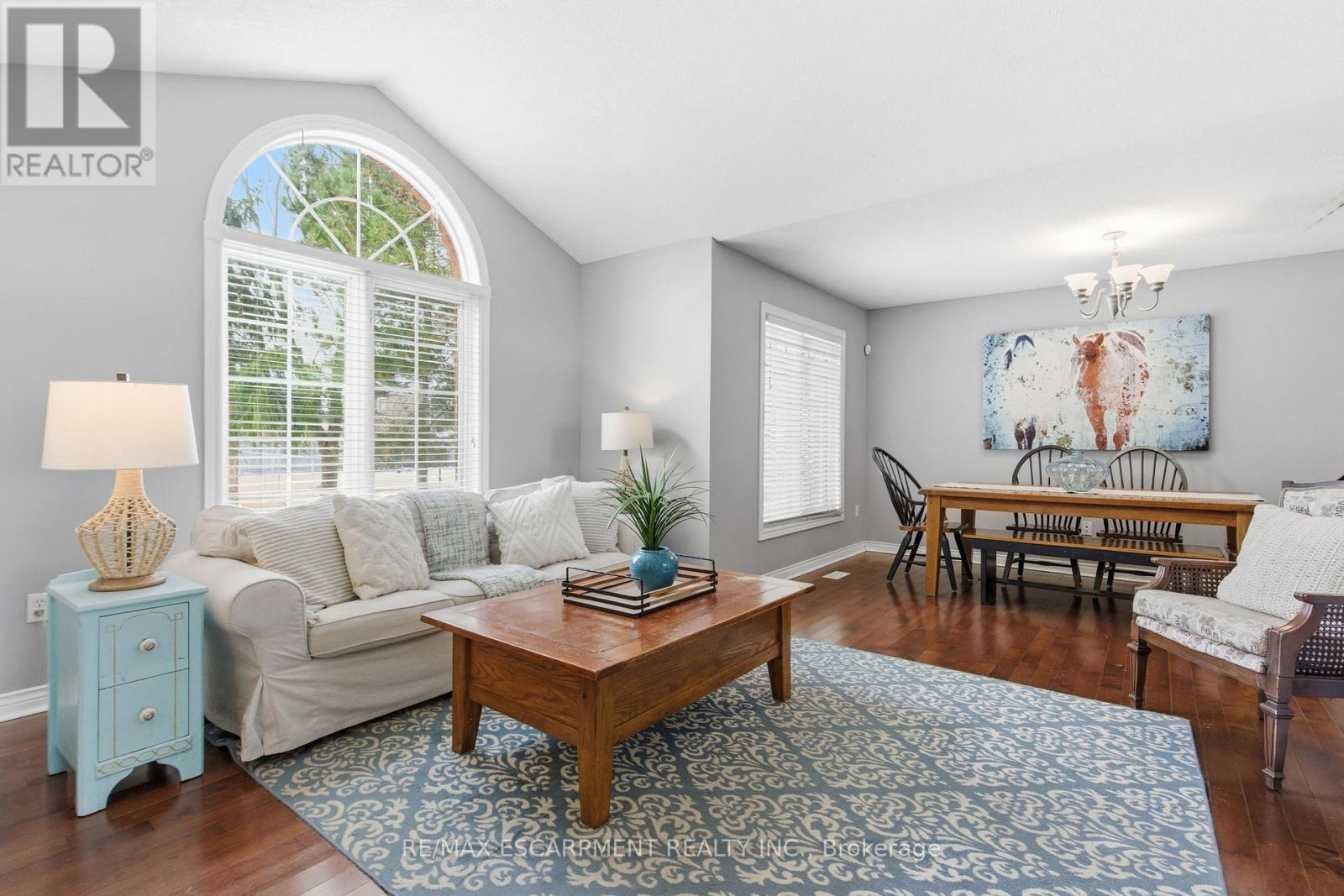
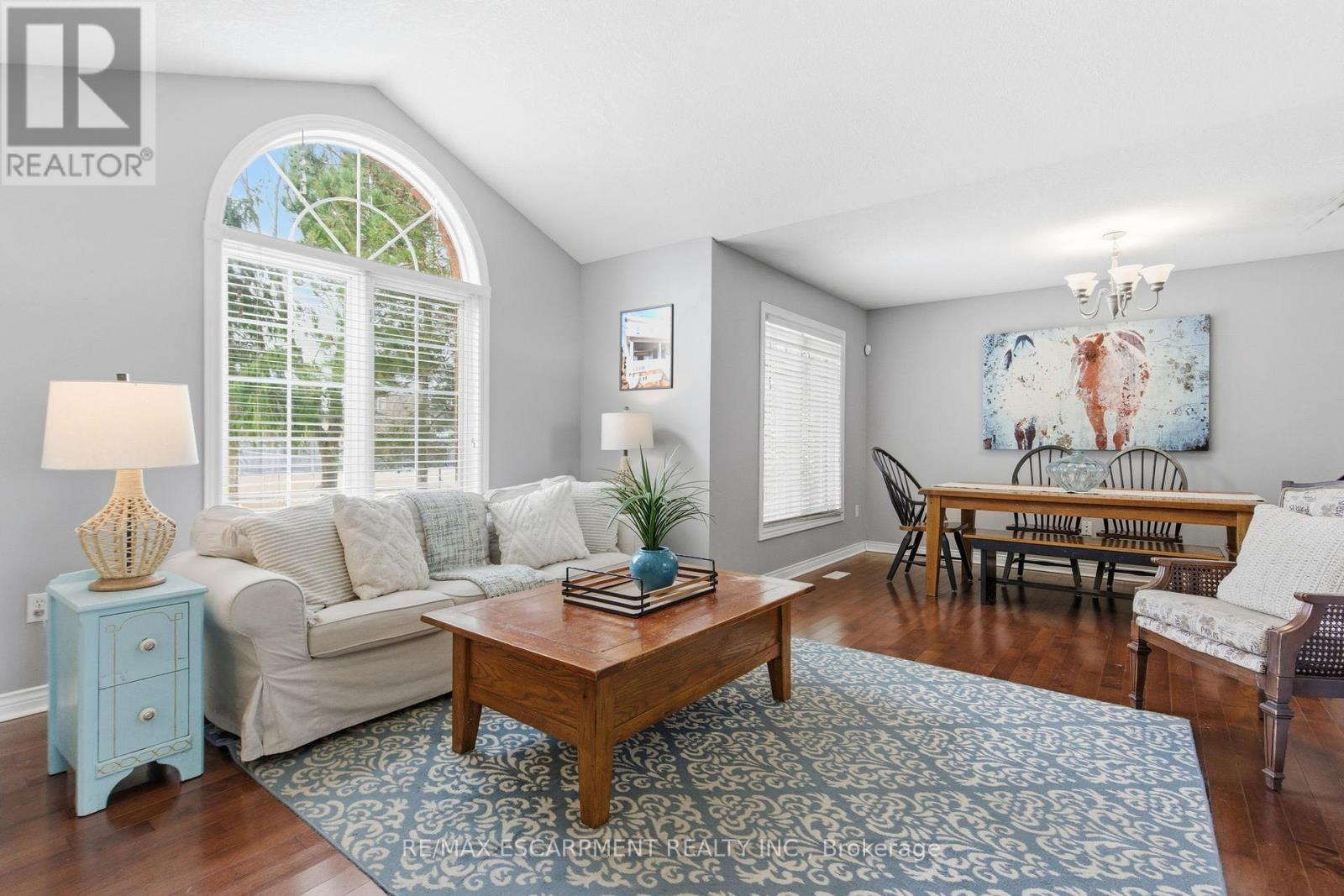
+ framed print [618,303,675,392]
